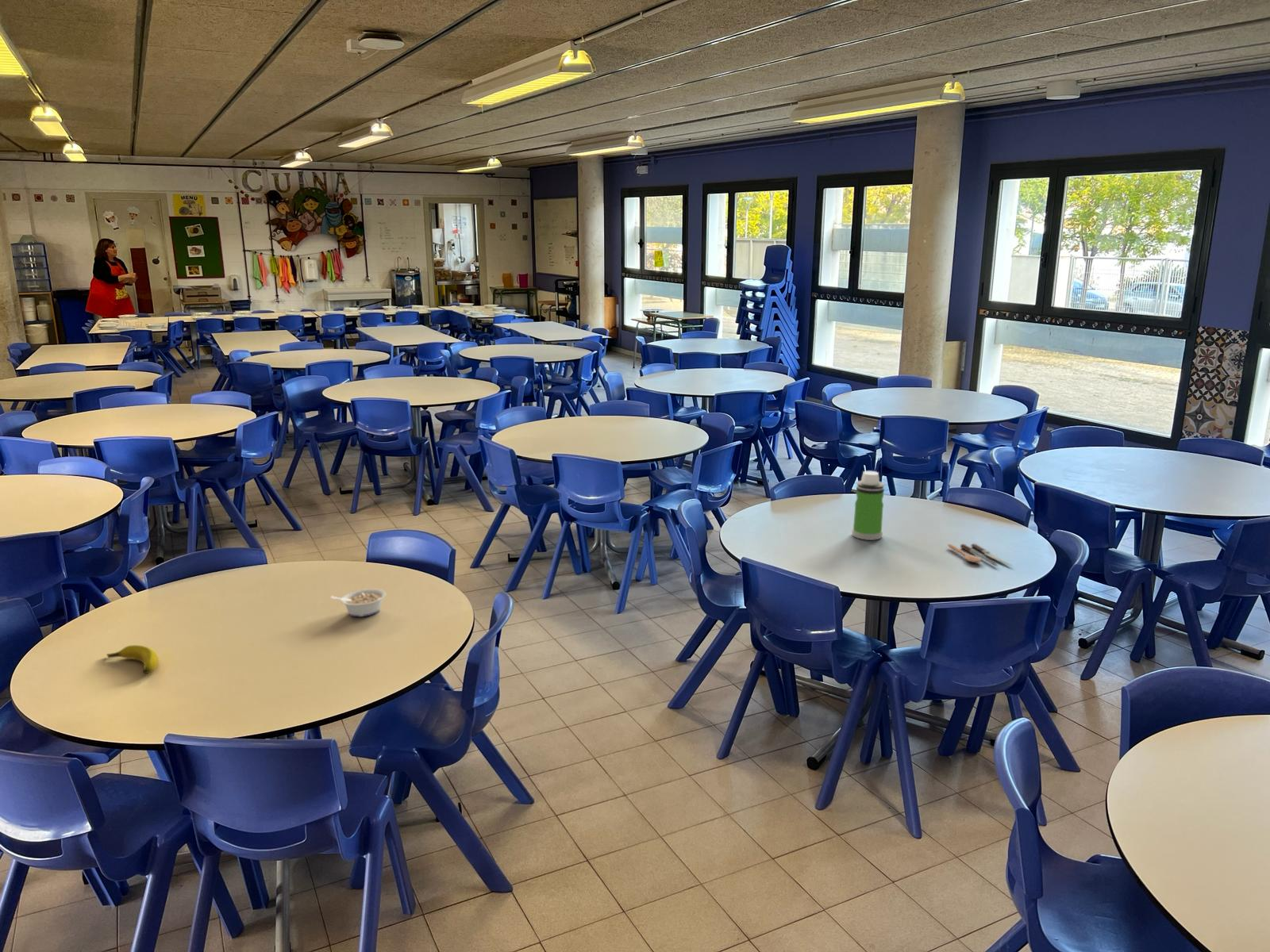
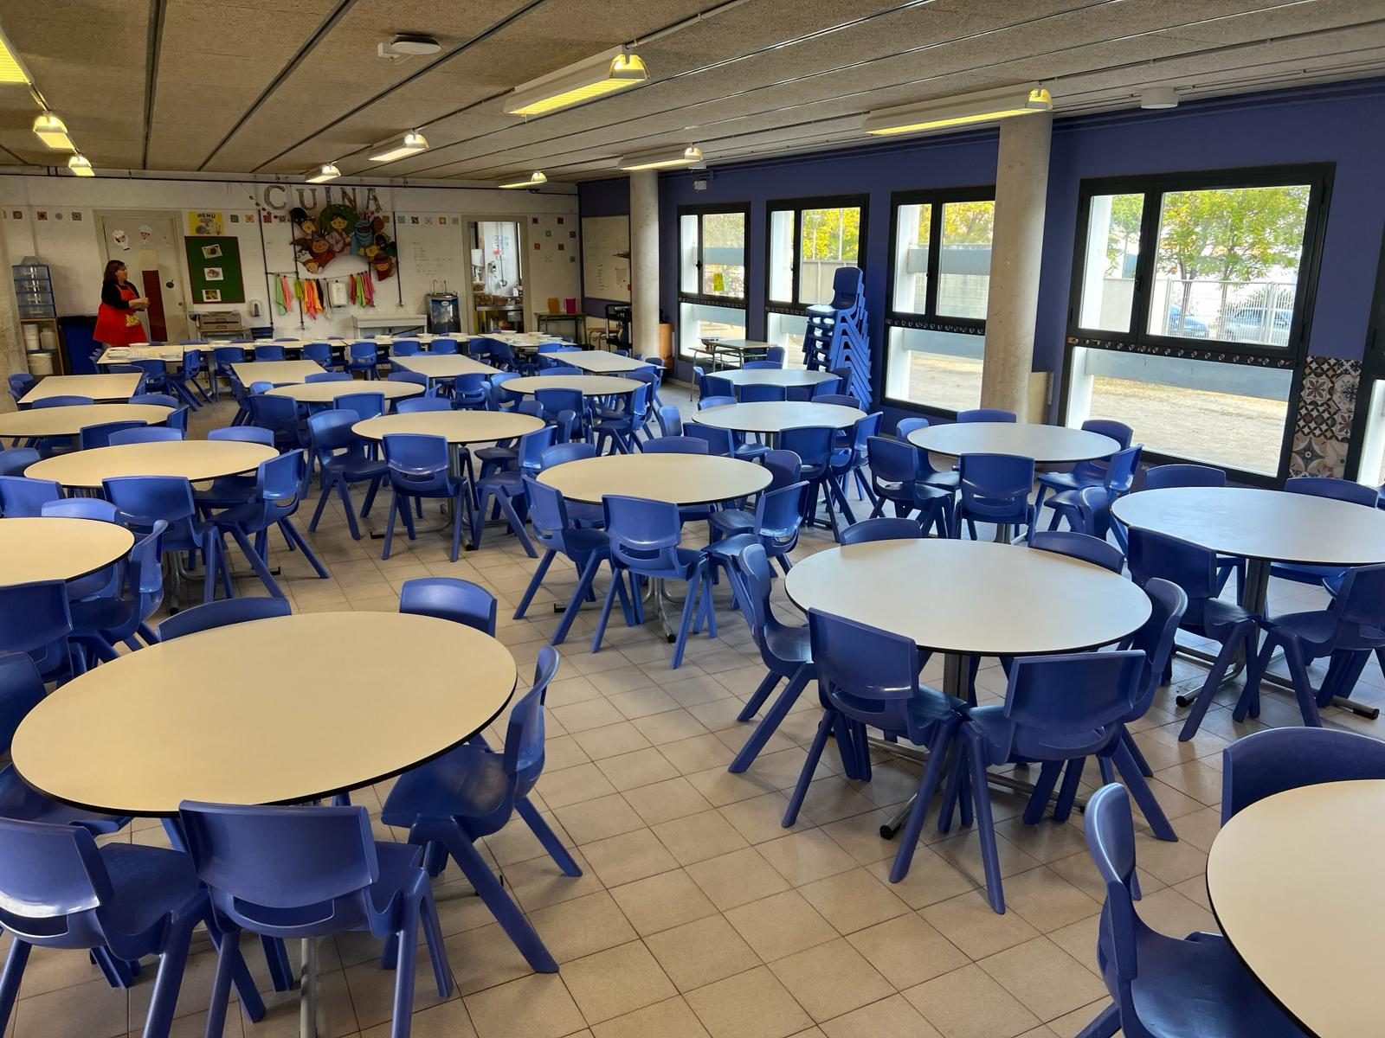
- spoon [947,543,1014,567]
- legume [330,588,387,617]
- water bottle [851,470,886,541]
- banana [106,644,160,674]
